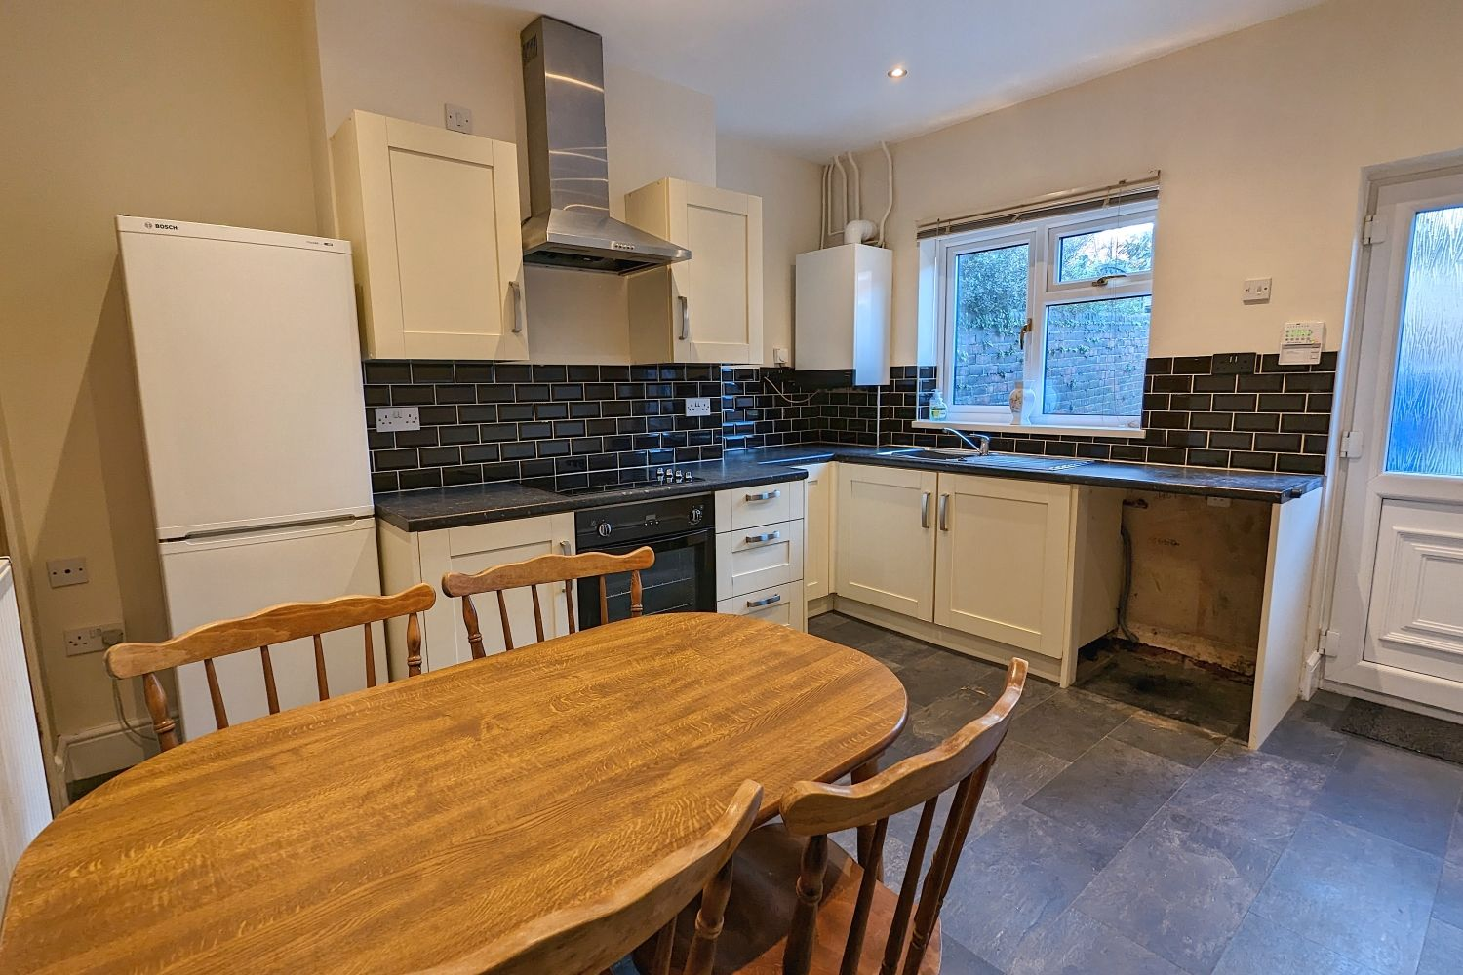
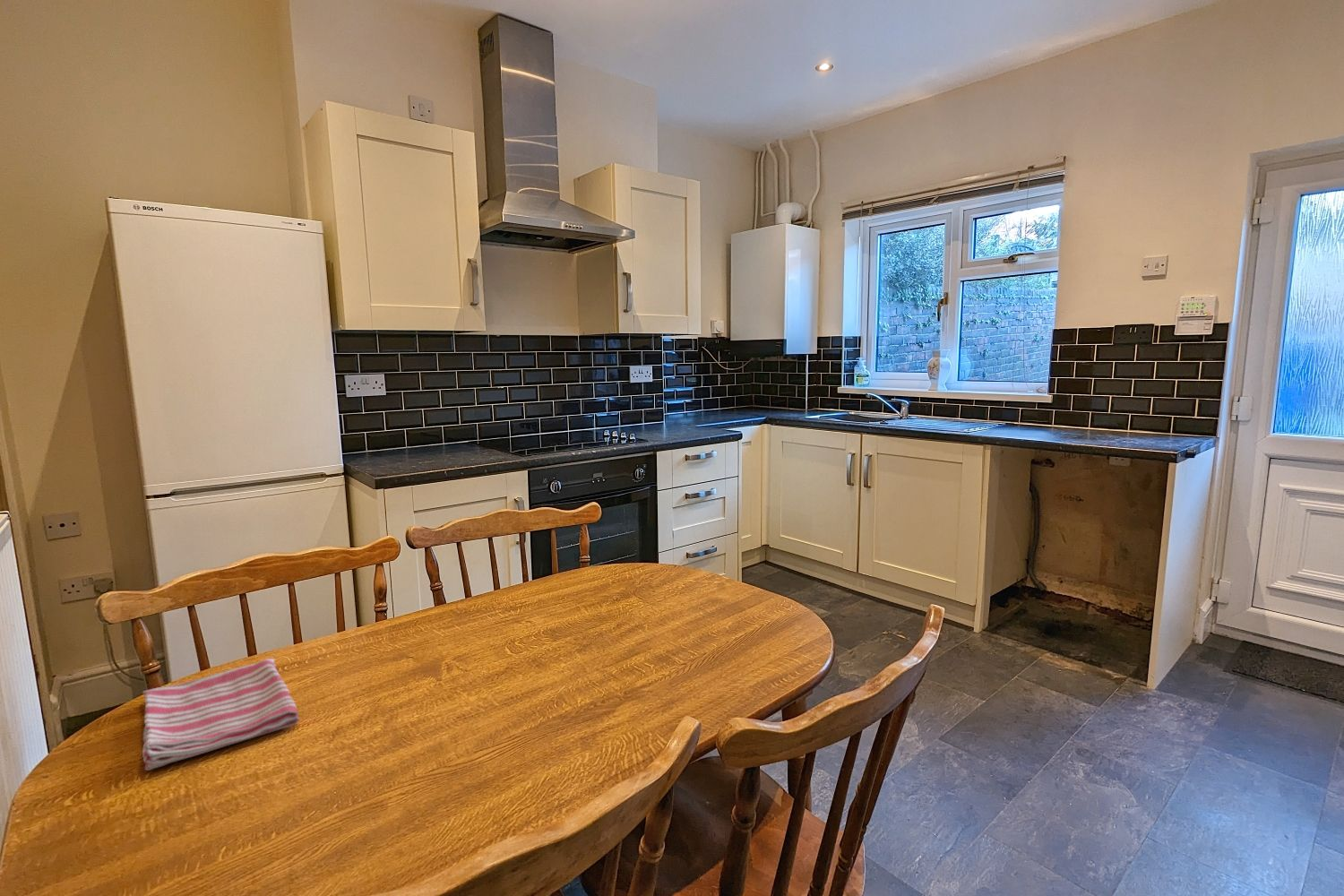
+ dish towel [142,657,300,771]
